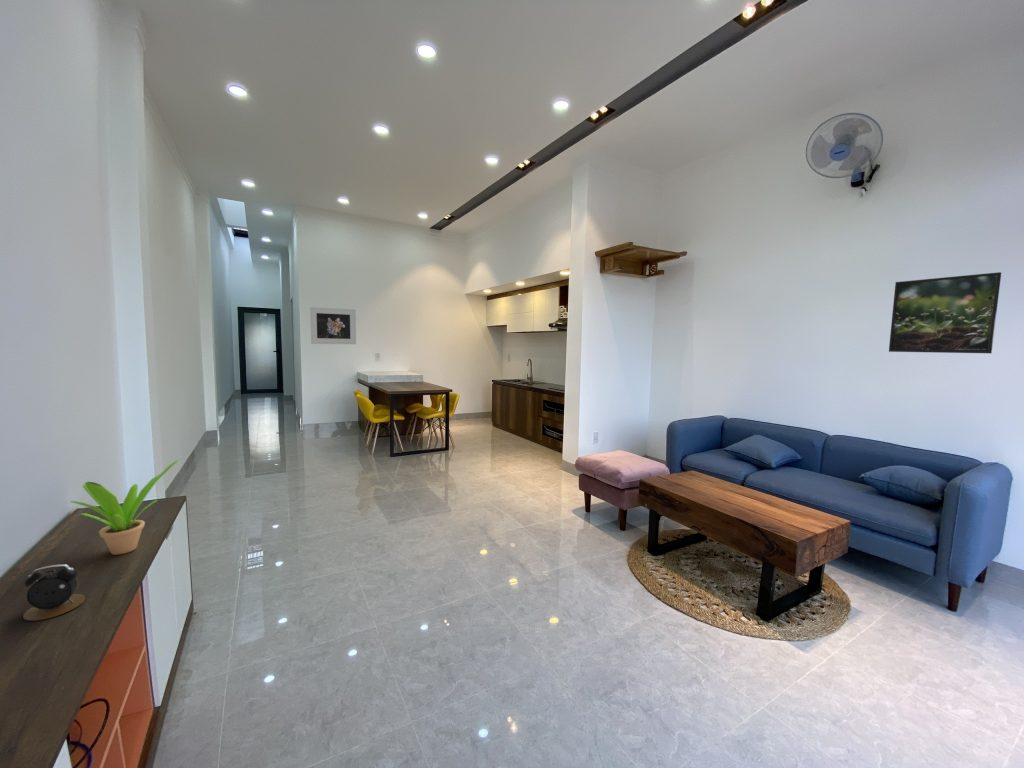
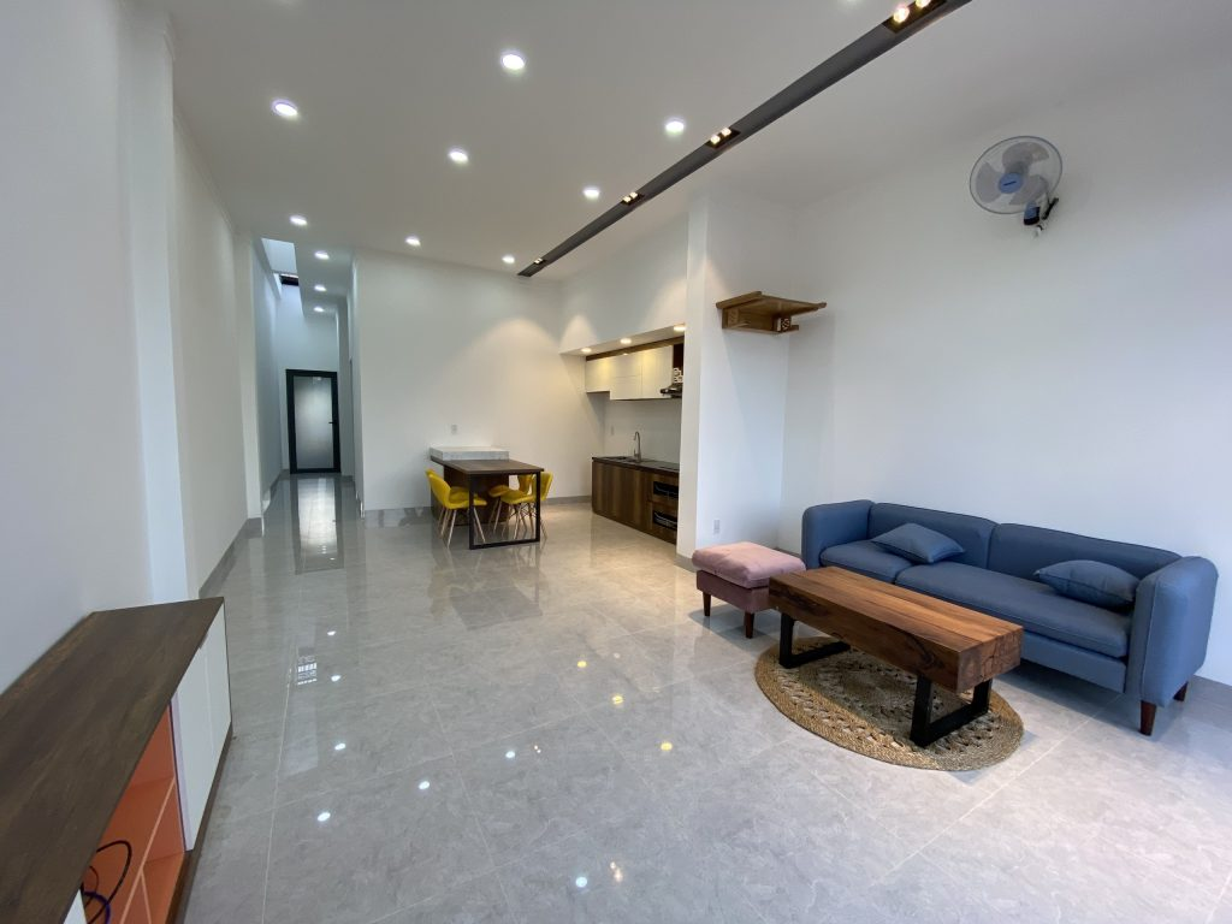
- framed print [309,306,357,345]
- alarm clock [22,564,86,622]
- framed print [888,271,1002,354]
- potted plant [69,458,180,556]
